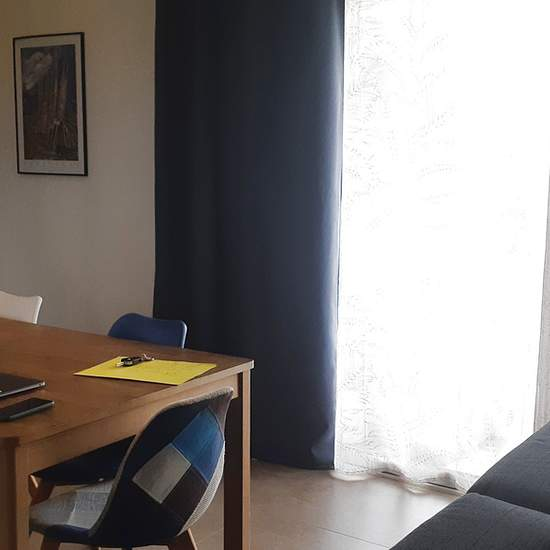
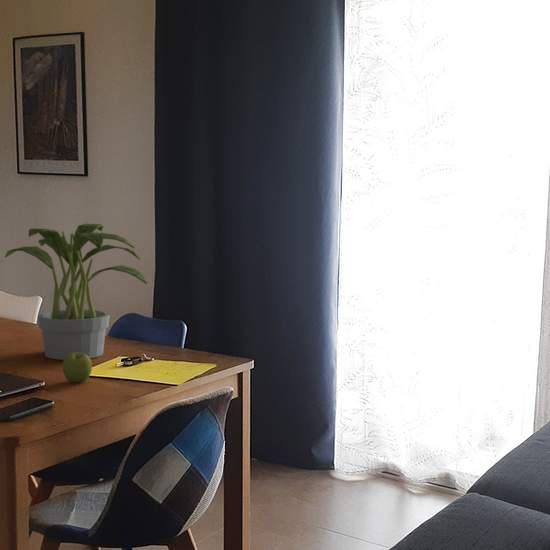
+ potted plant [4,223,148,361]
+ apple [61,352,93,383]
